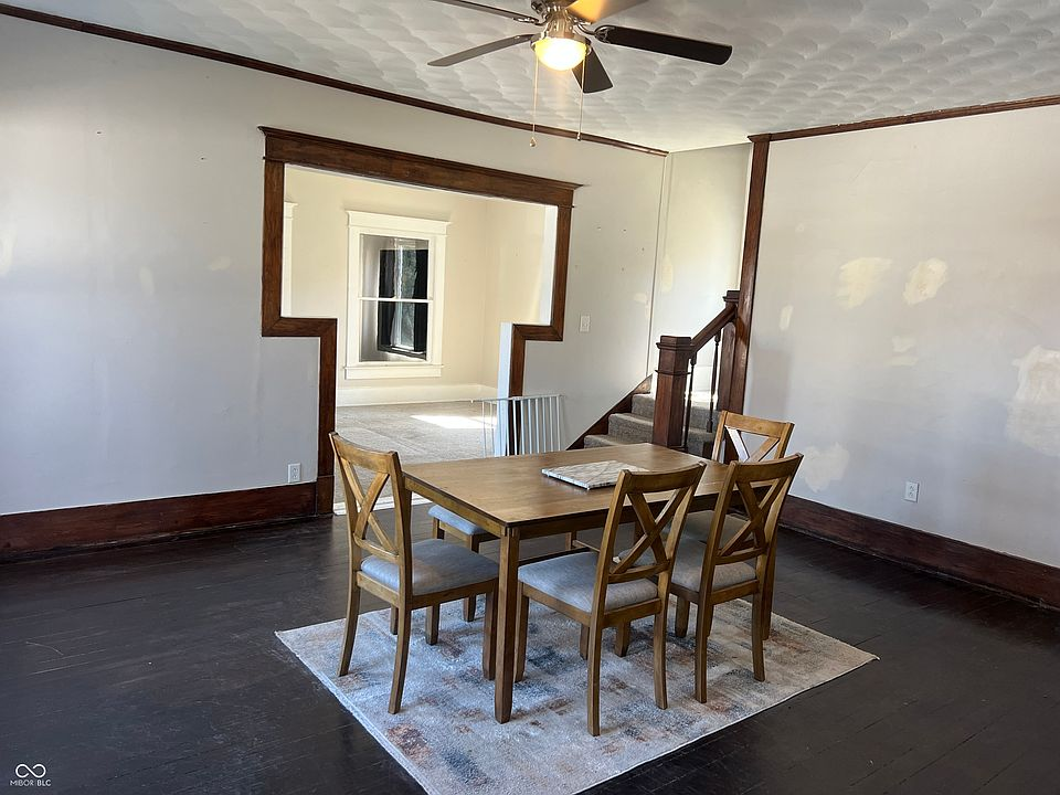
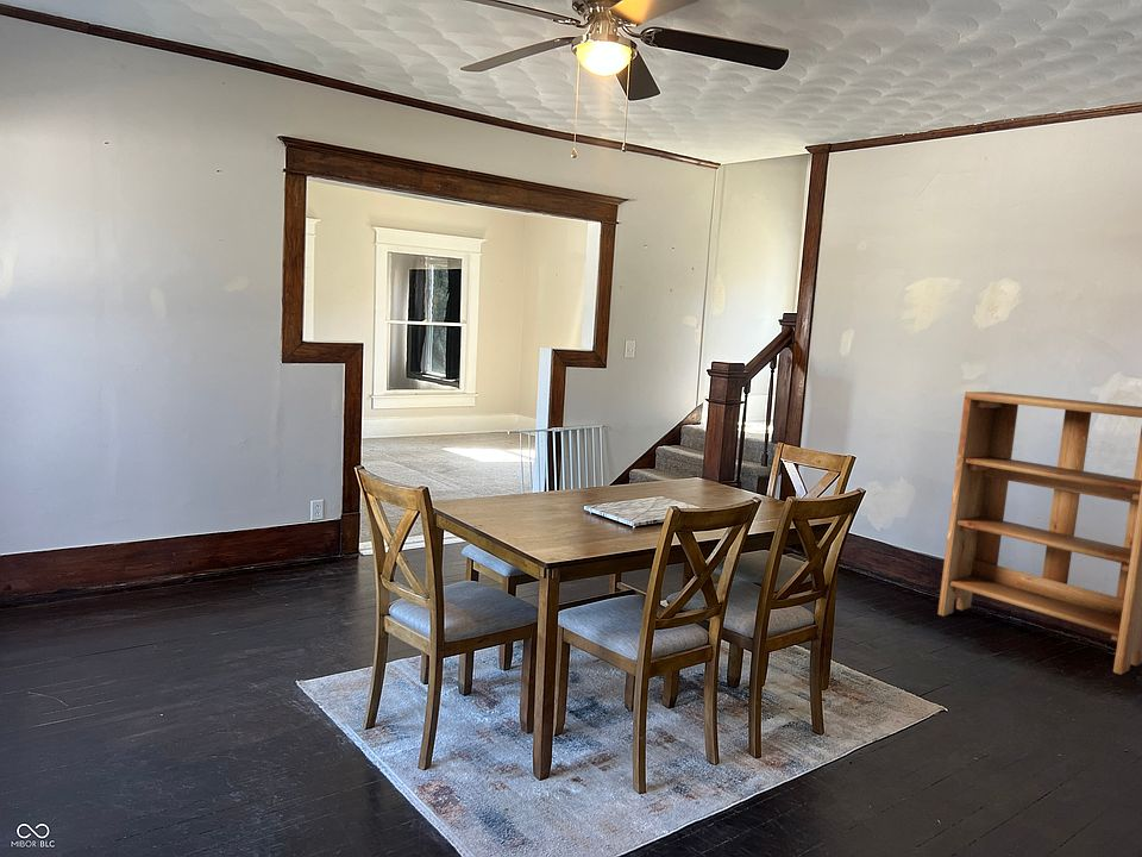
+ bookshelf [936,390,1142,676]
